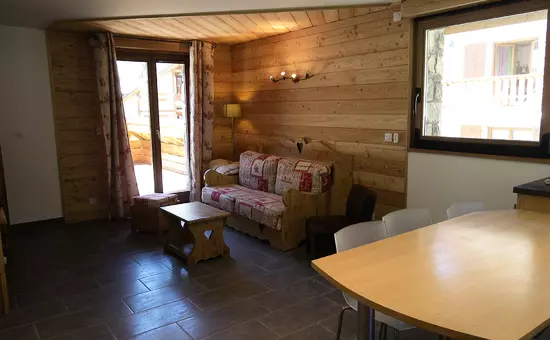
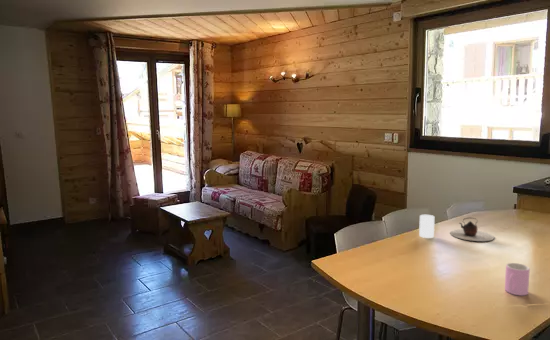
+ cup [418,214,436,239]
+ teapot [449,217,495,242]
+ cup [504,262,531,296]
